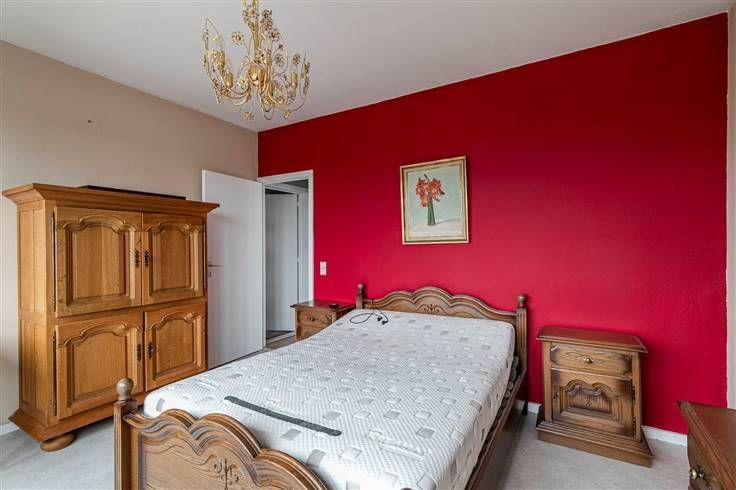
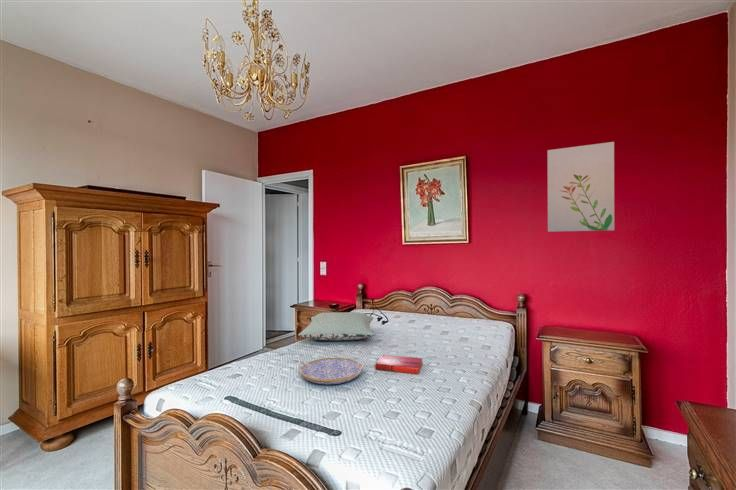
+ pillow [297,311,375,341]
+ serving tray [298,357,365,385]
+ wall art [547,141,615,233]
+ hardback book [374,354,424,375]
